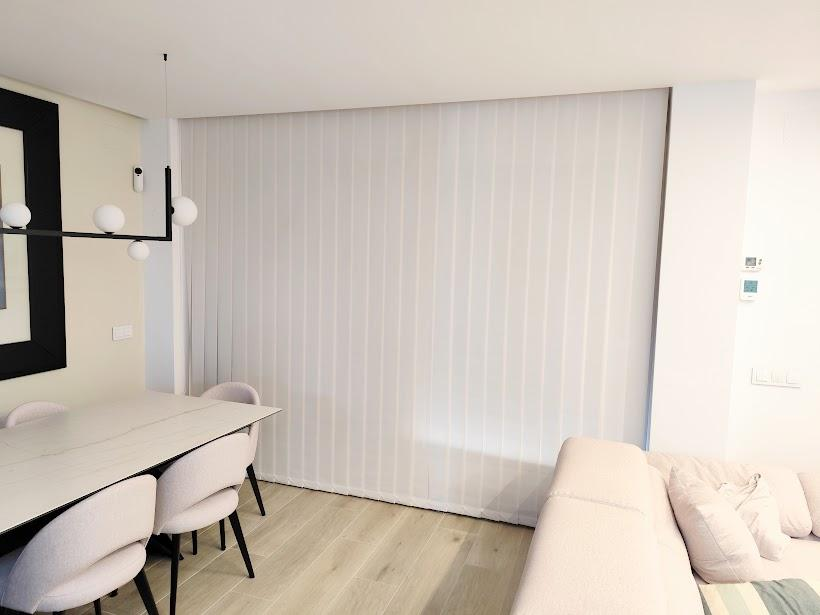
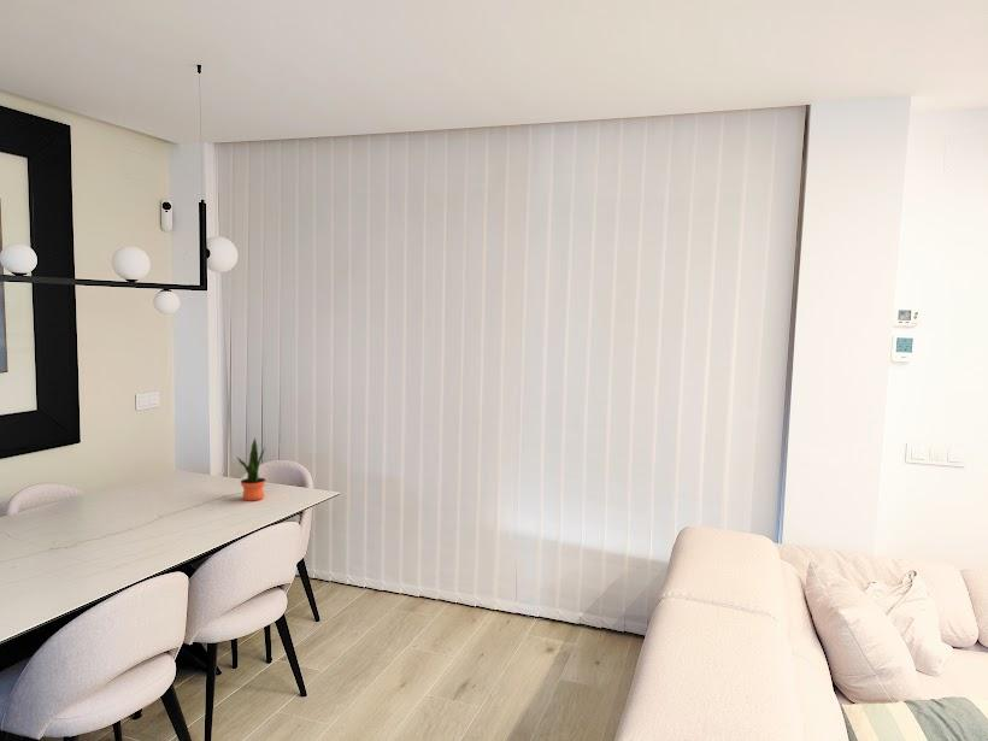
+ potted plant [236,436,267,501]
